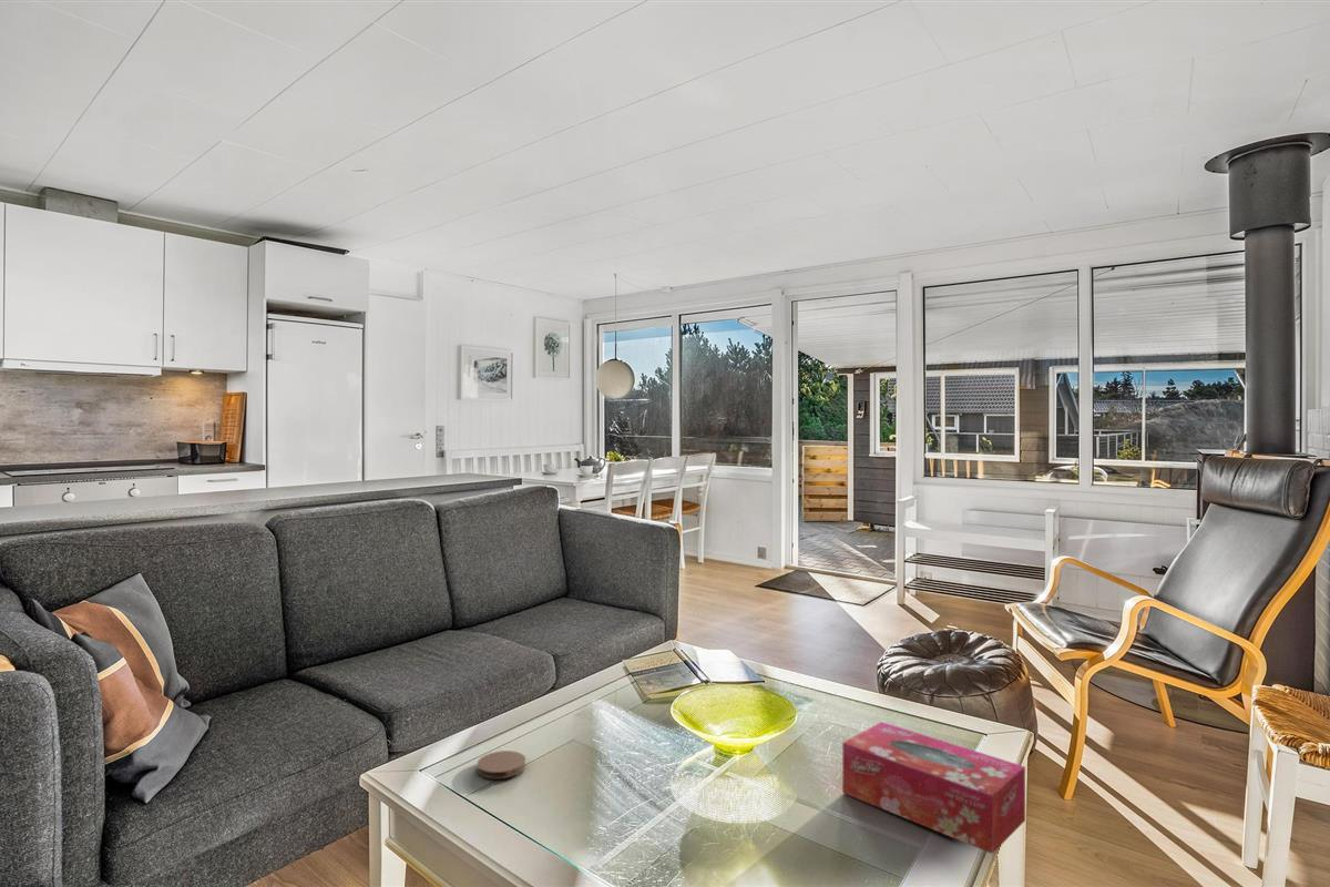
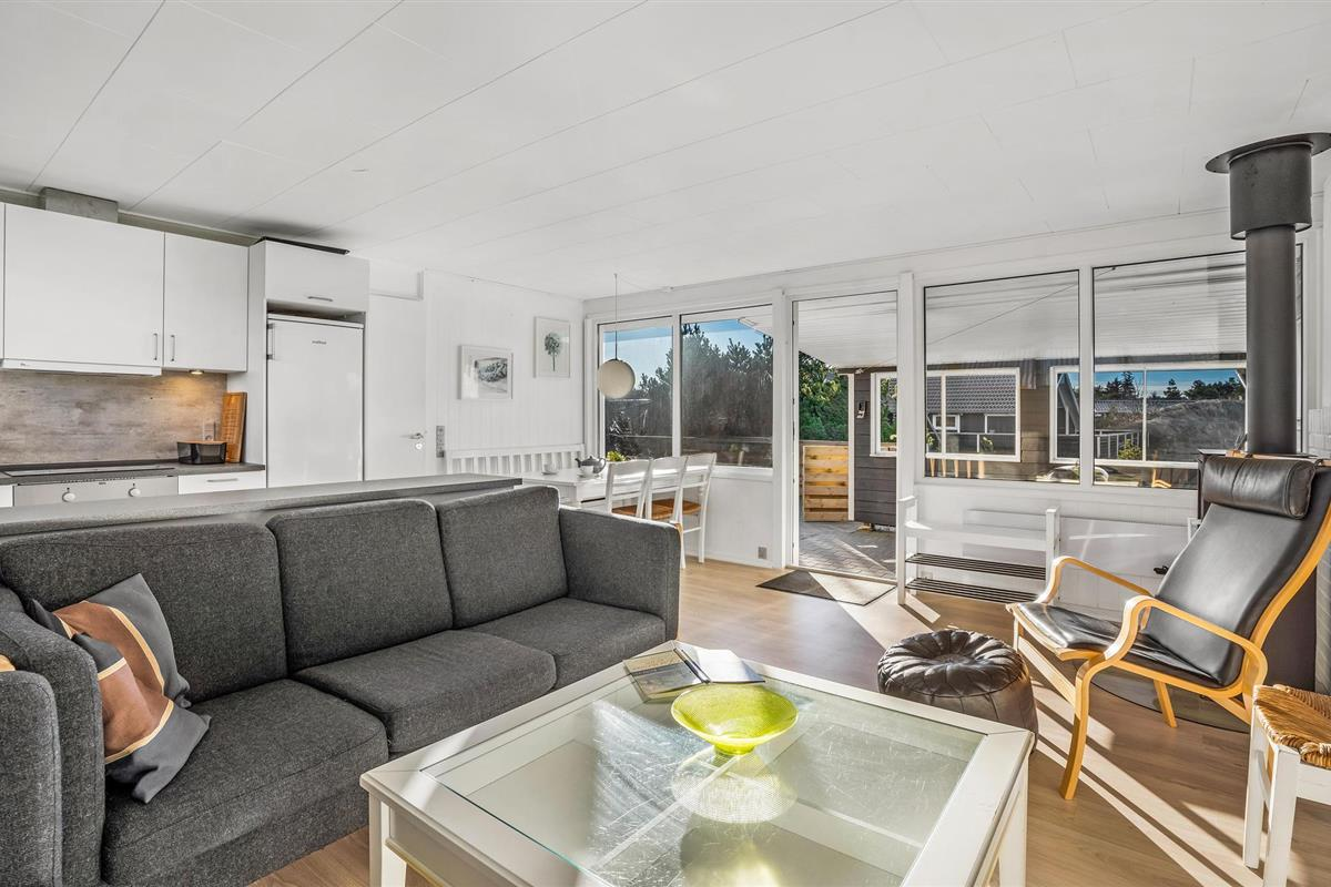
- tissue box [841,721,1026,855]
- coaster [475,750,526,779]
